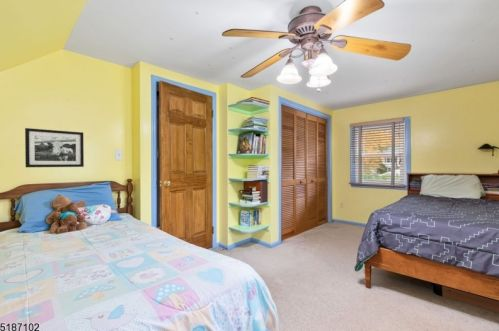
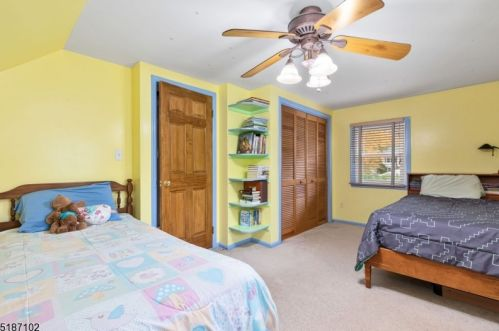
- picture frame [24,127,85,168]
